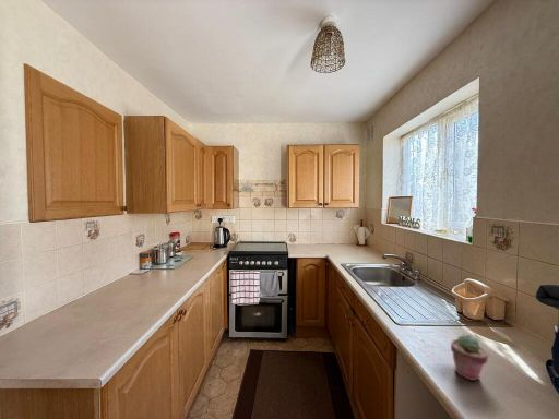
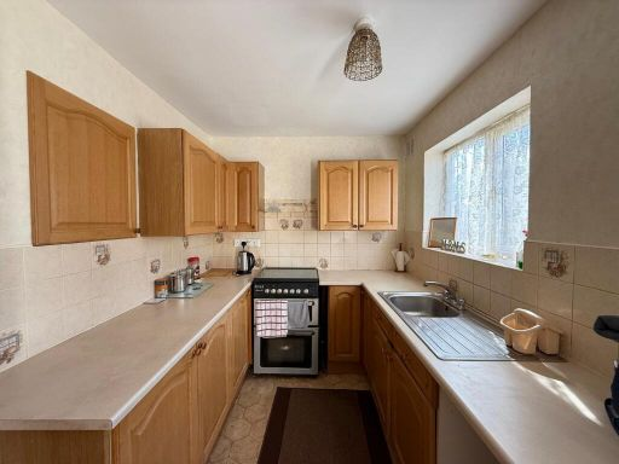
- potted succulent [450,334,489,382]
